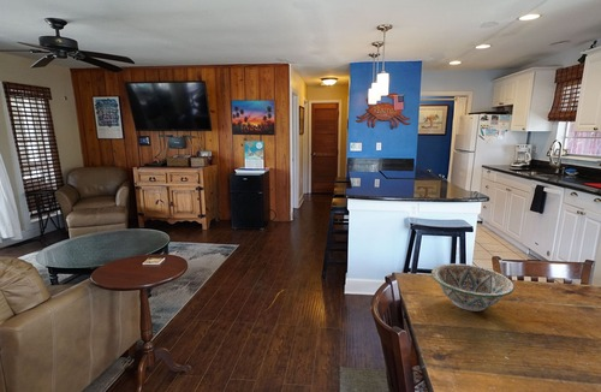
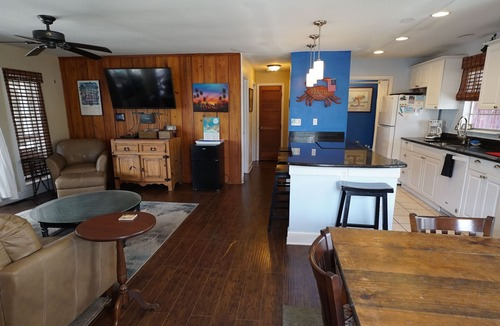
- decorative bowl [430,262,516,313]
